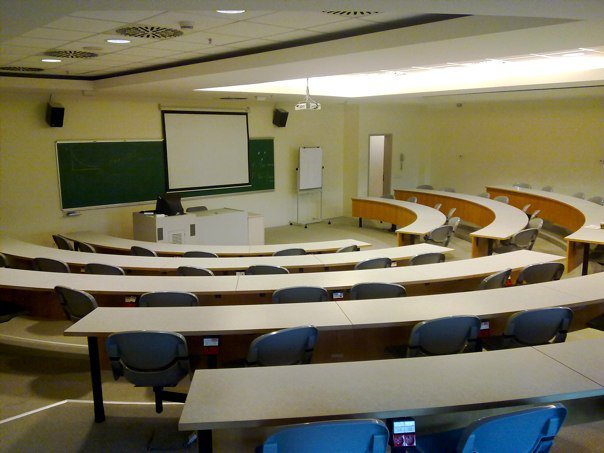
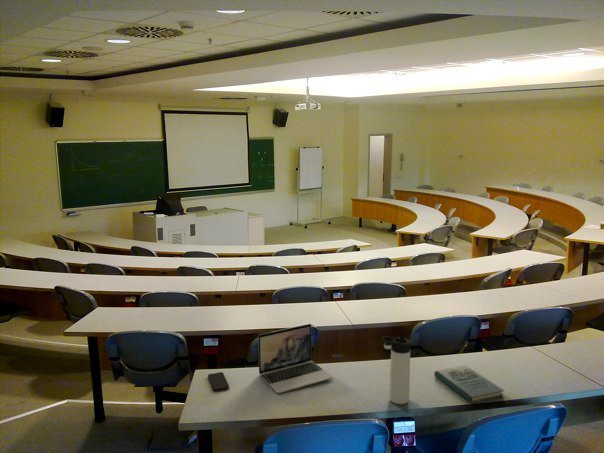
+ smartphone [207,371,230,392]
+ laptop [257,323,333,394]
+ thermos bottle [380,336,411,405]
+ book [433,364,505,404]
